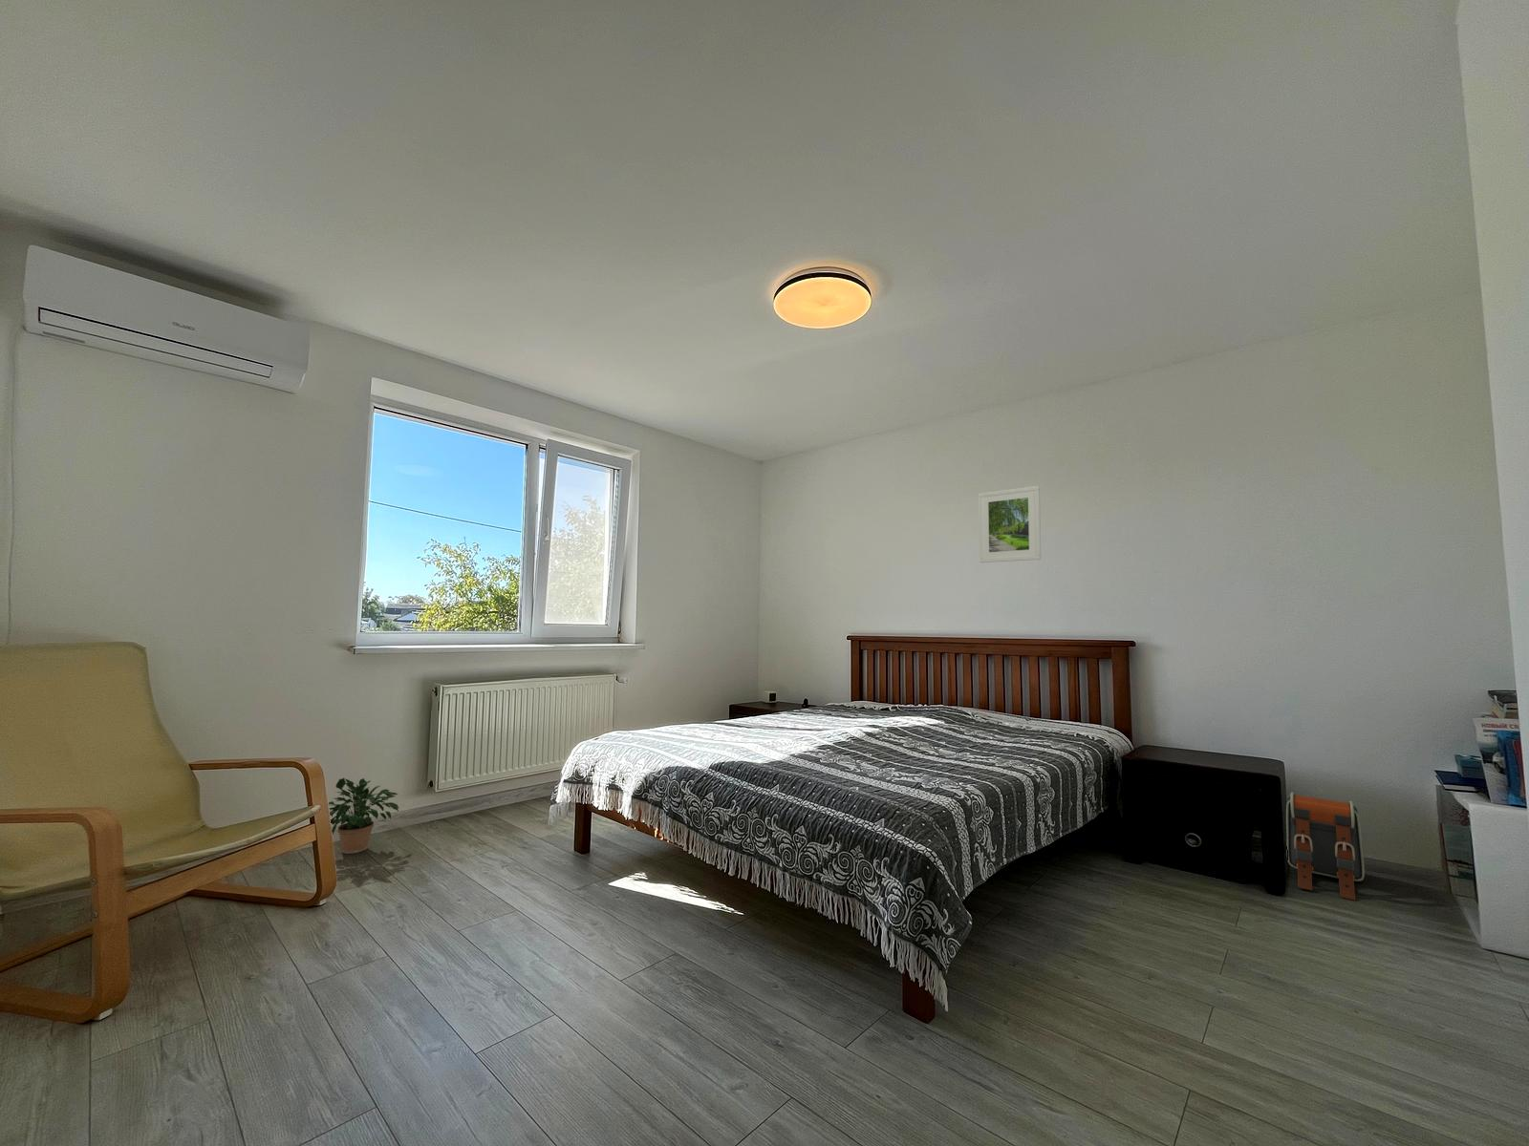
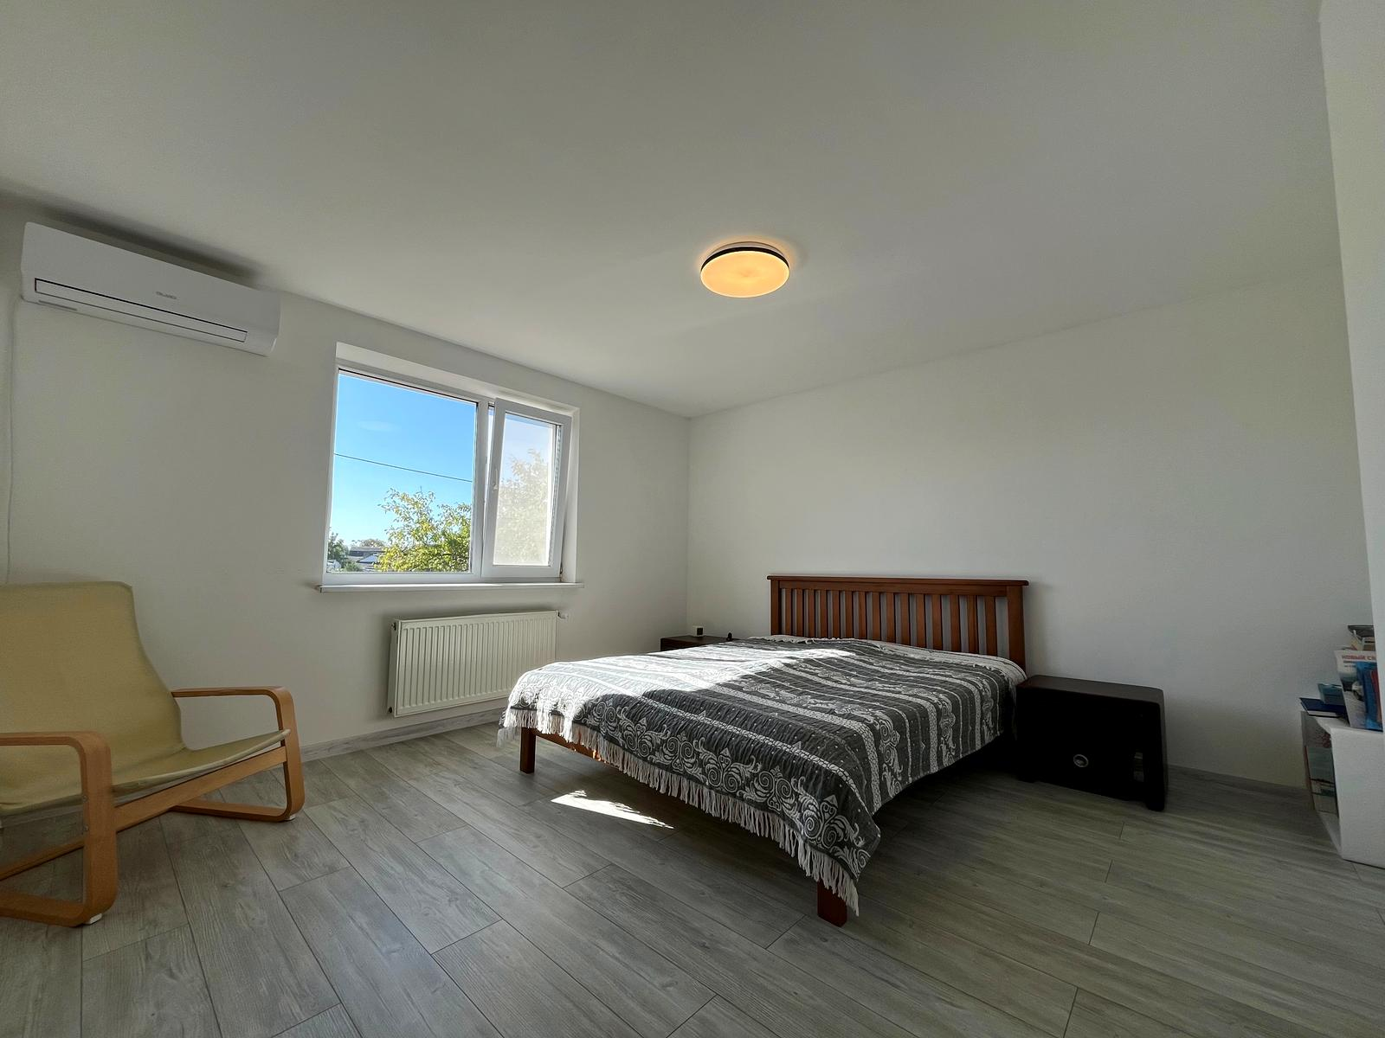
- potted plant [327,776,400,855]
- backpack [1286,792,1365,902]
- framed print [978,485,1041,563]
